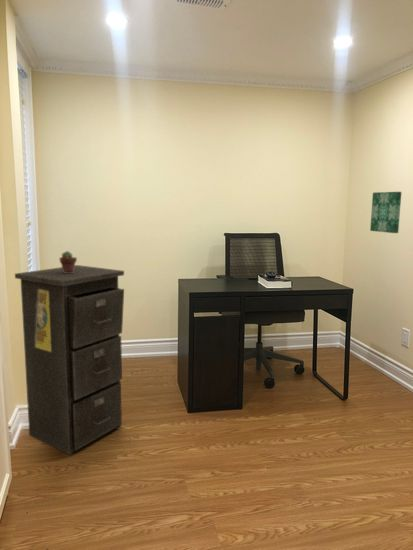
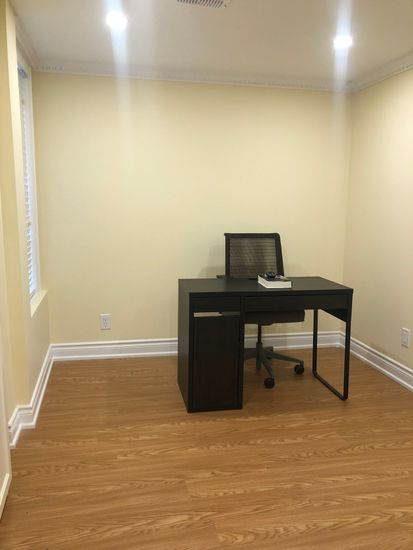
- potted succulent [59,250,78,273]
- wall art [369,191,402,234]
- filing cabinet [14,264,125,456]
